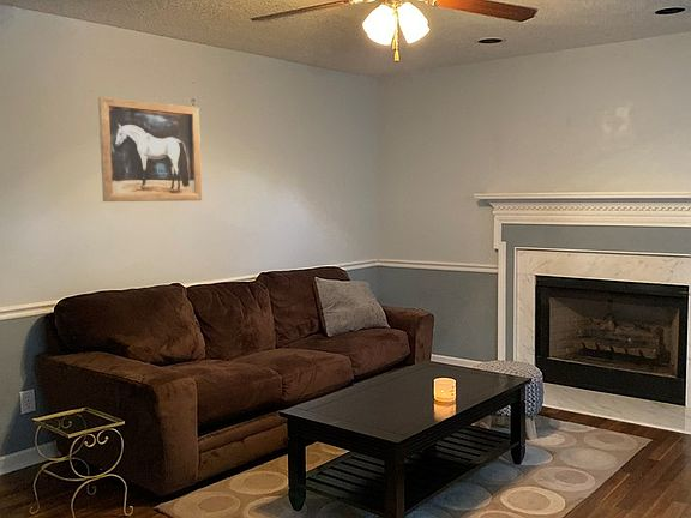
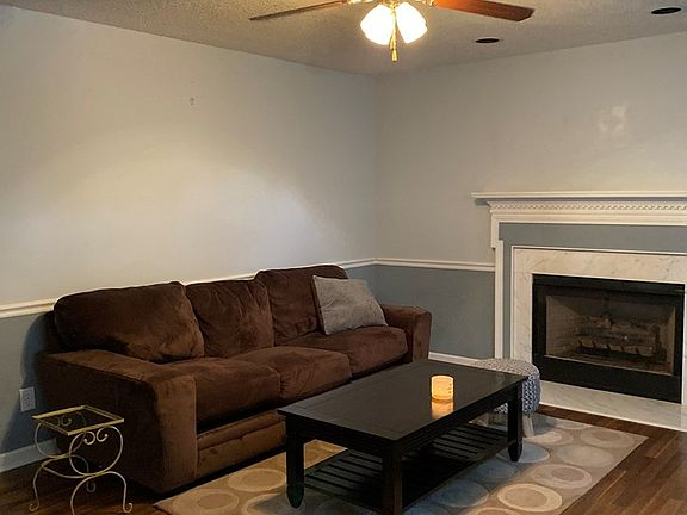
- wall art [97,96,203,203]
